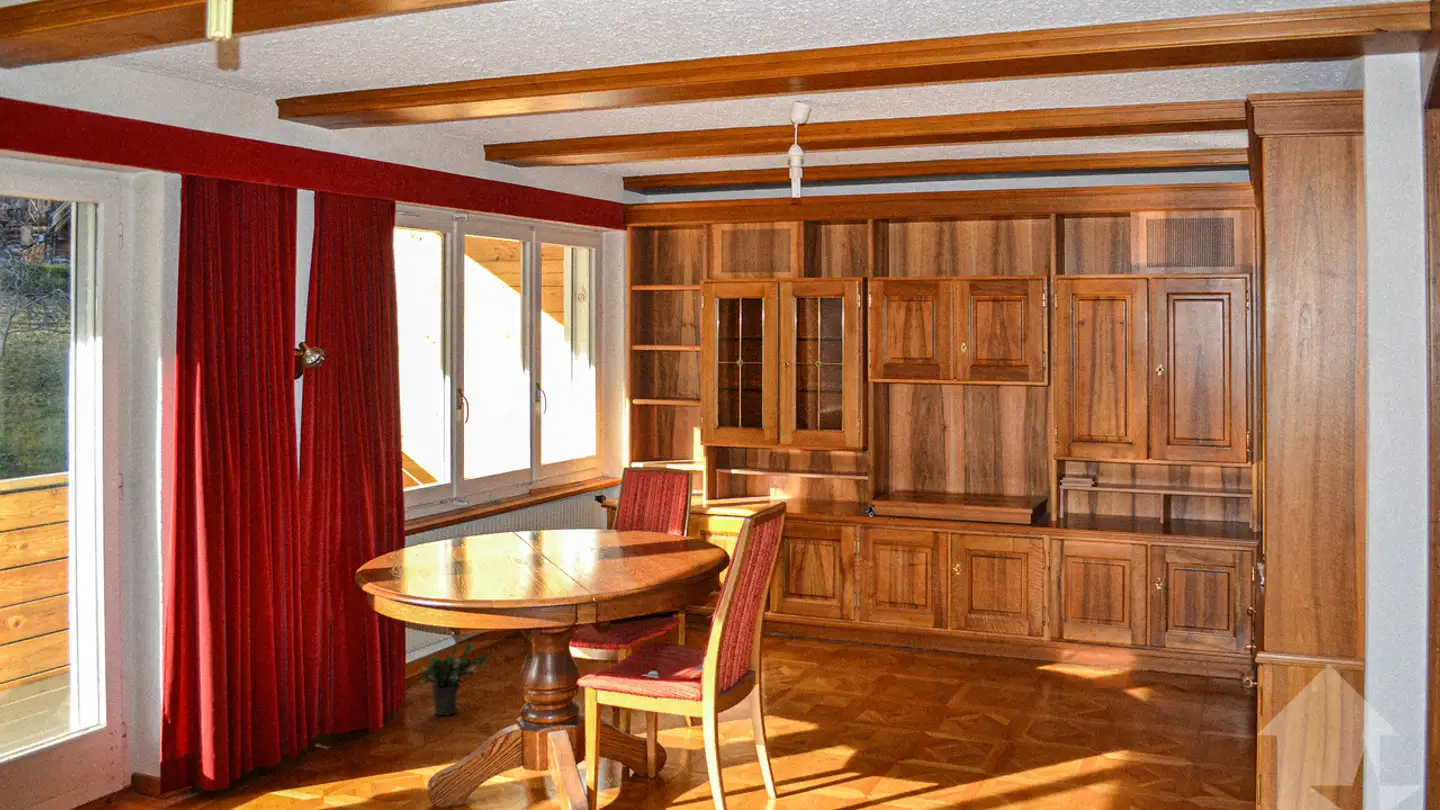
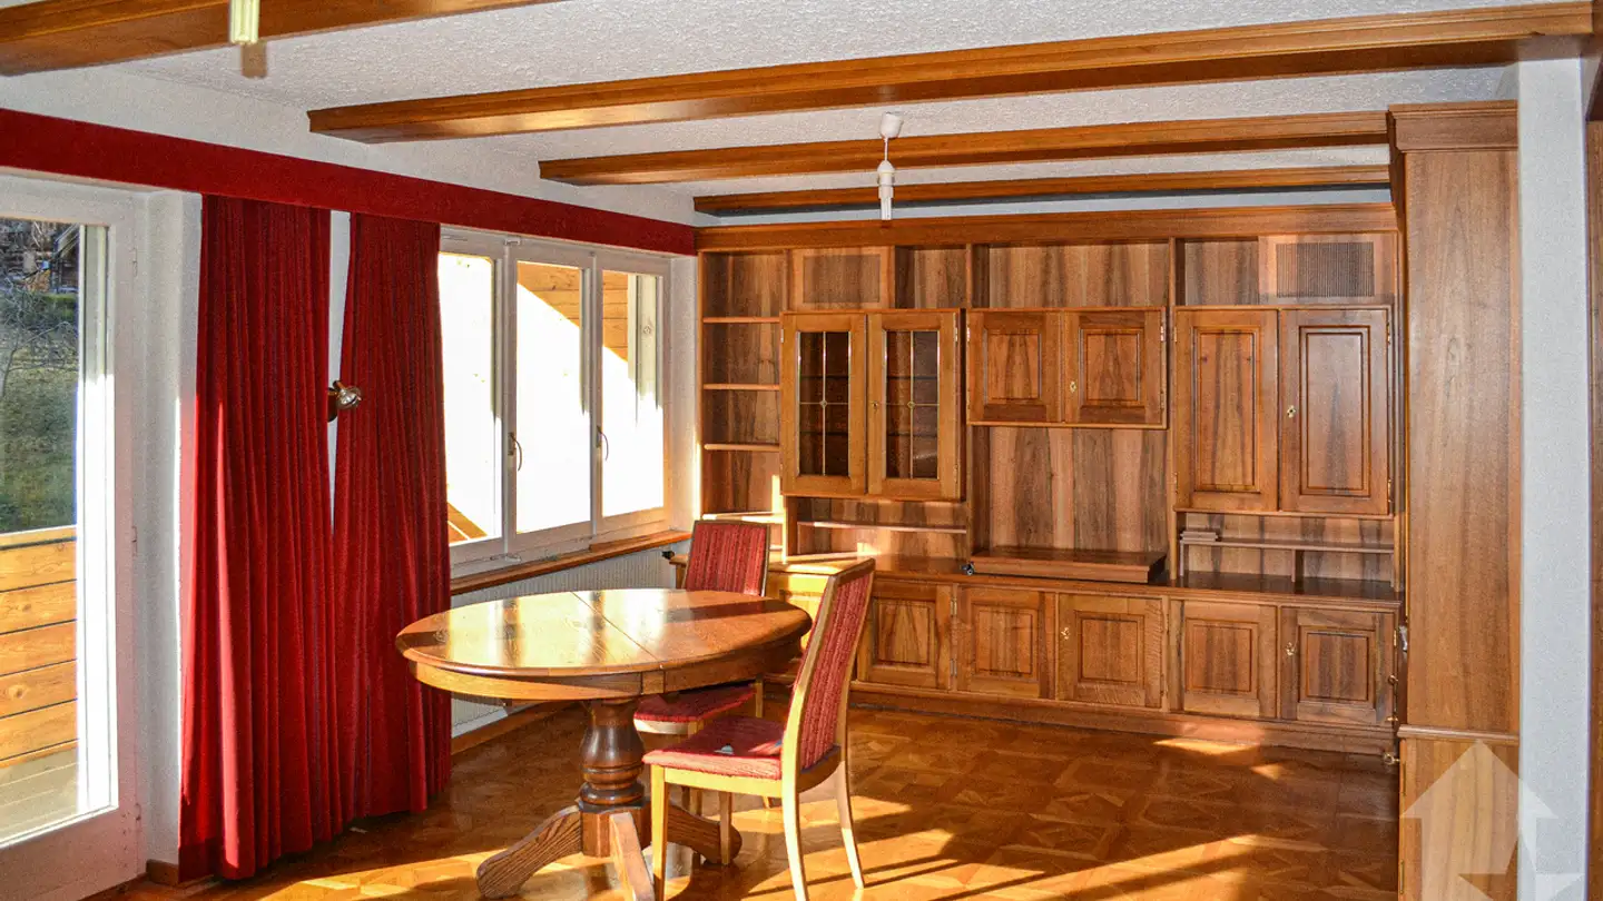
- potted plant [418,639,488,716]
